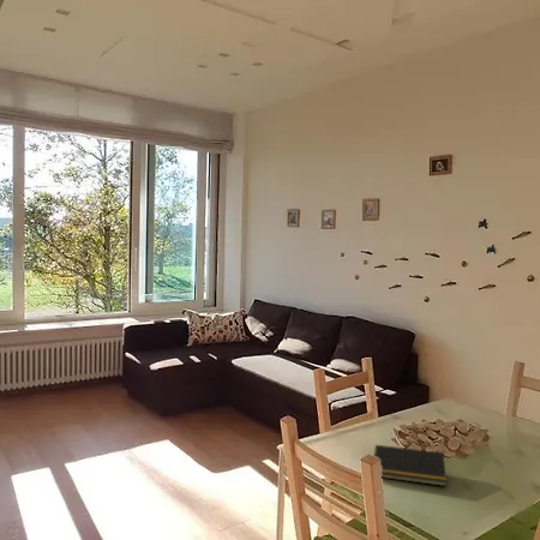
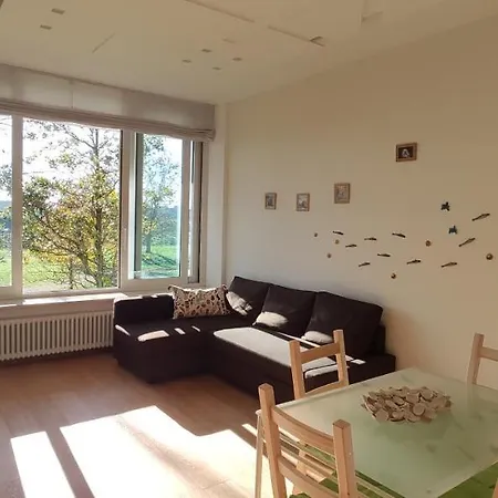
- notepad [373,444,448,487]
